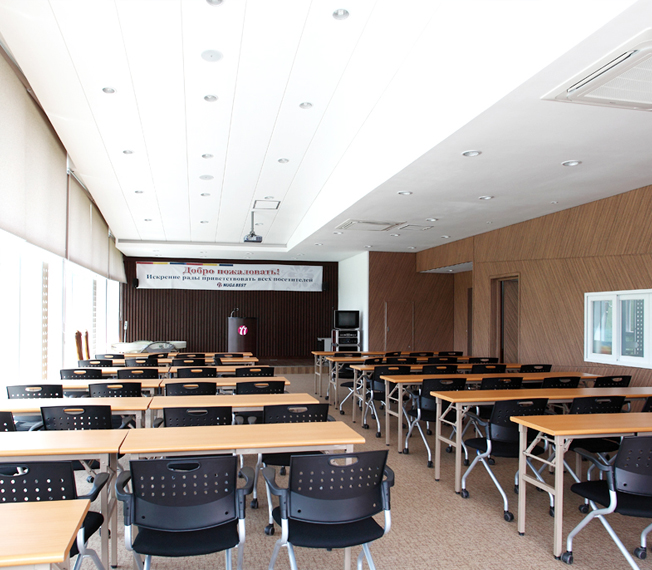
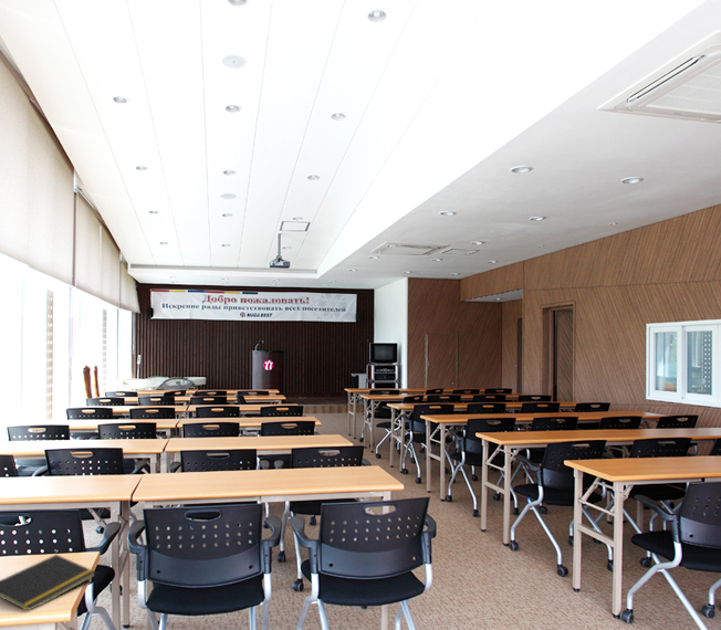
+ notepad [0,554,96,611]
